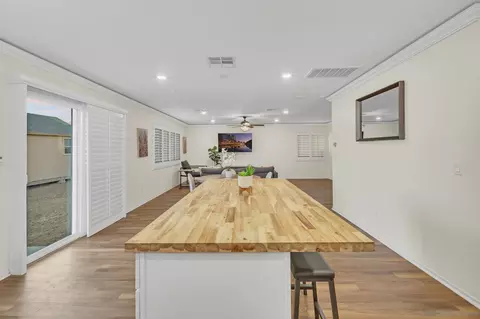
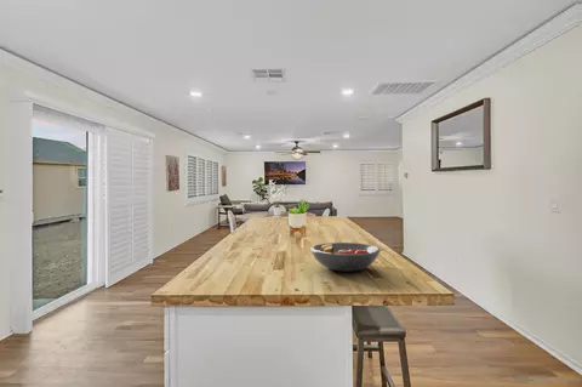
+ fruit bowl [309,241,382,273]
